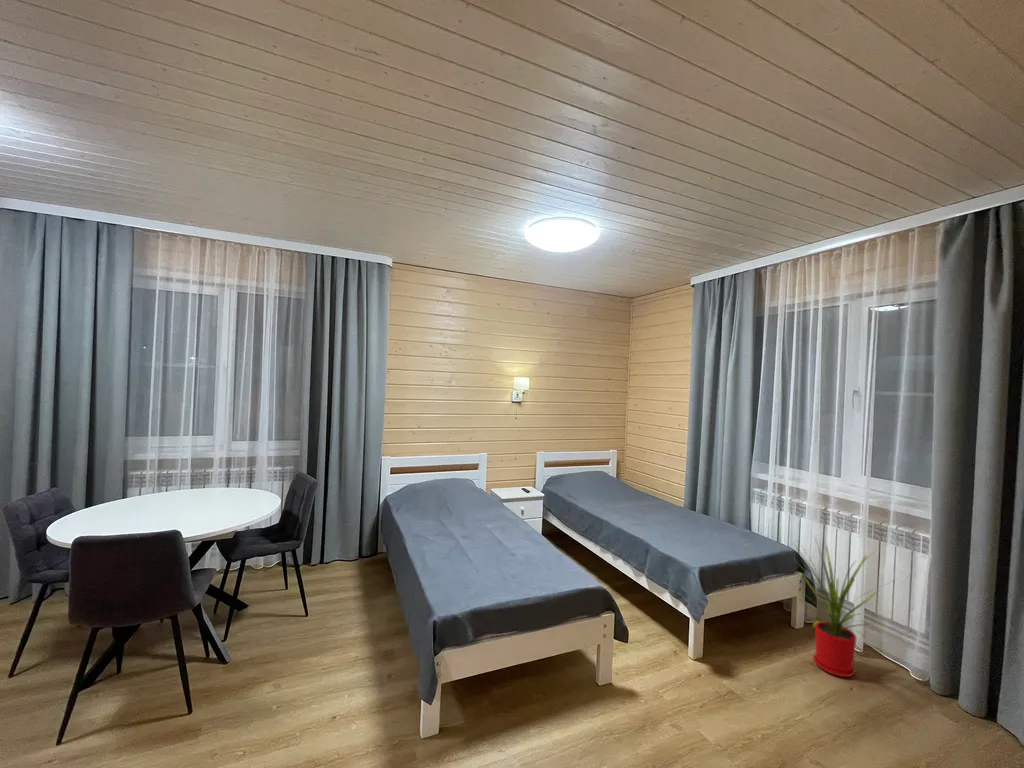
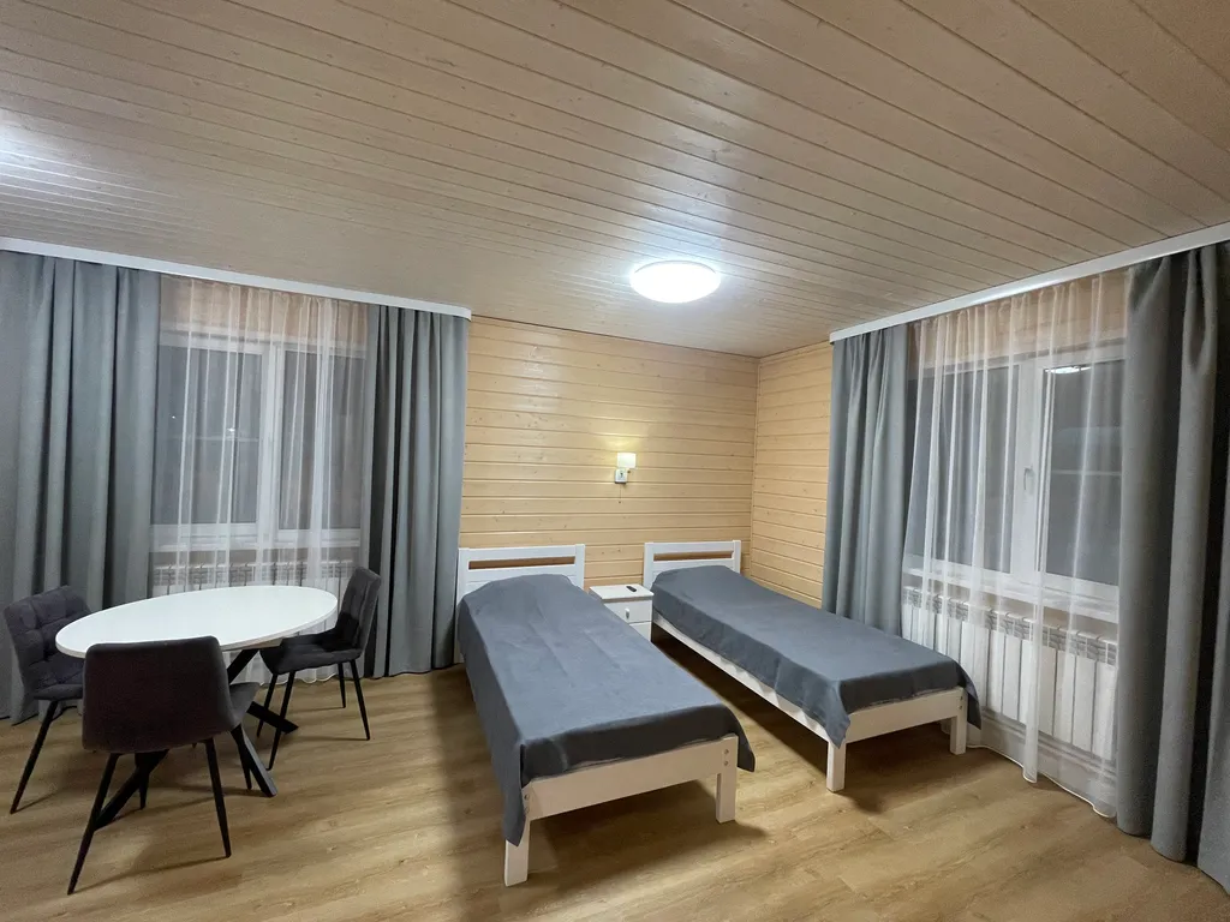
- house plant [784,535,897,678]
